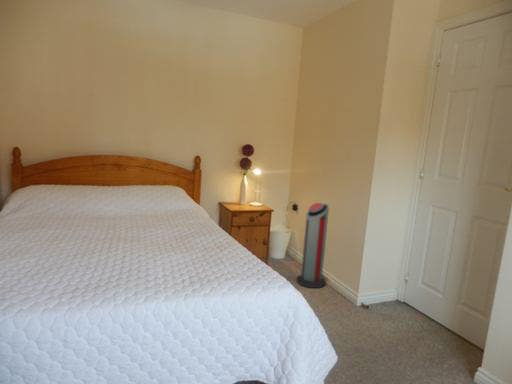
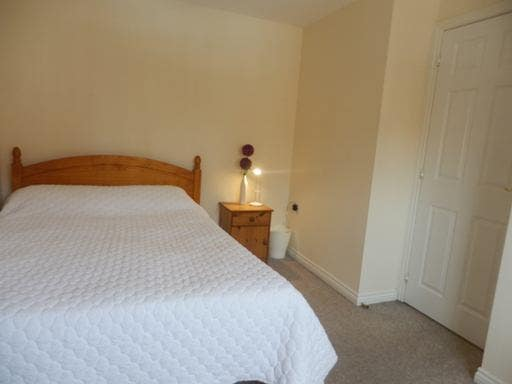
- air purifier [295,202,330,289]
